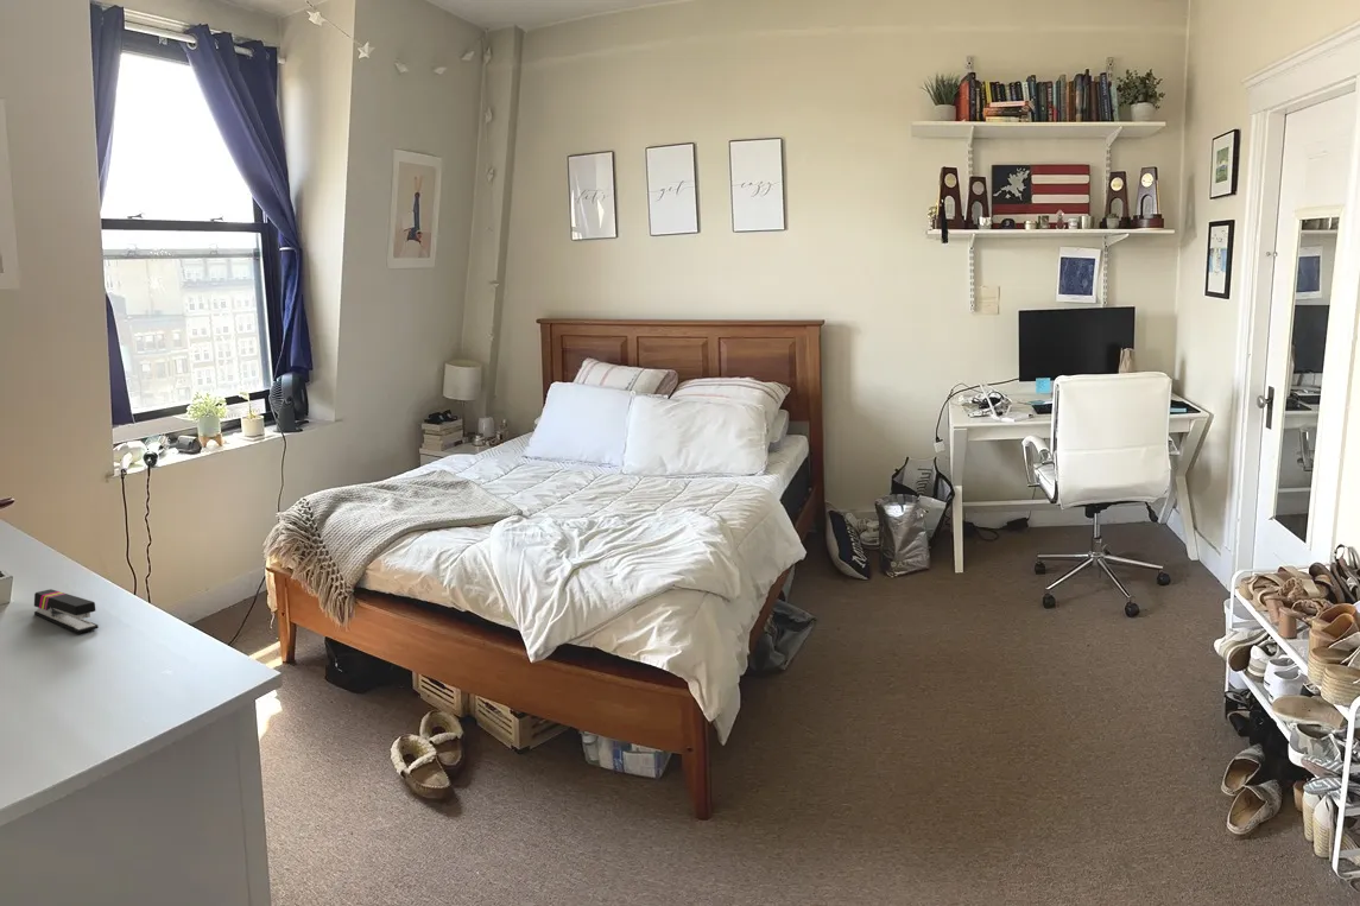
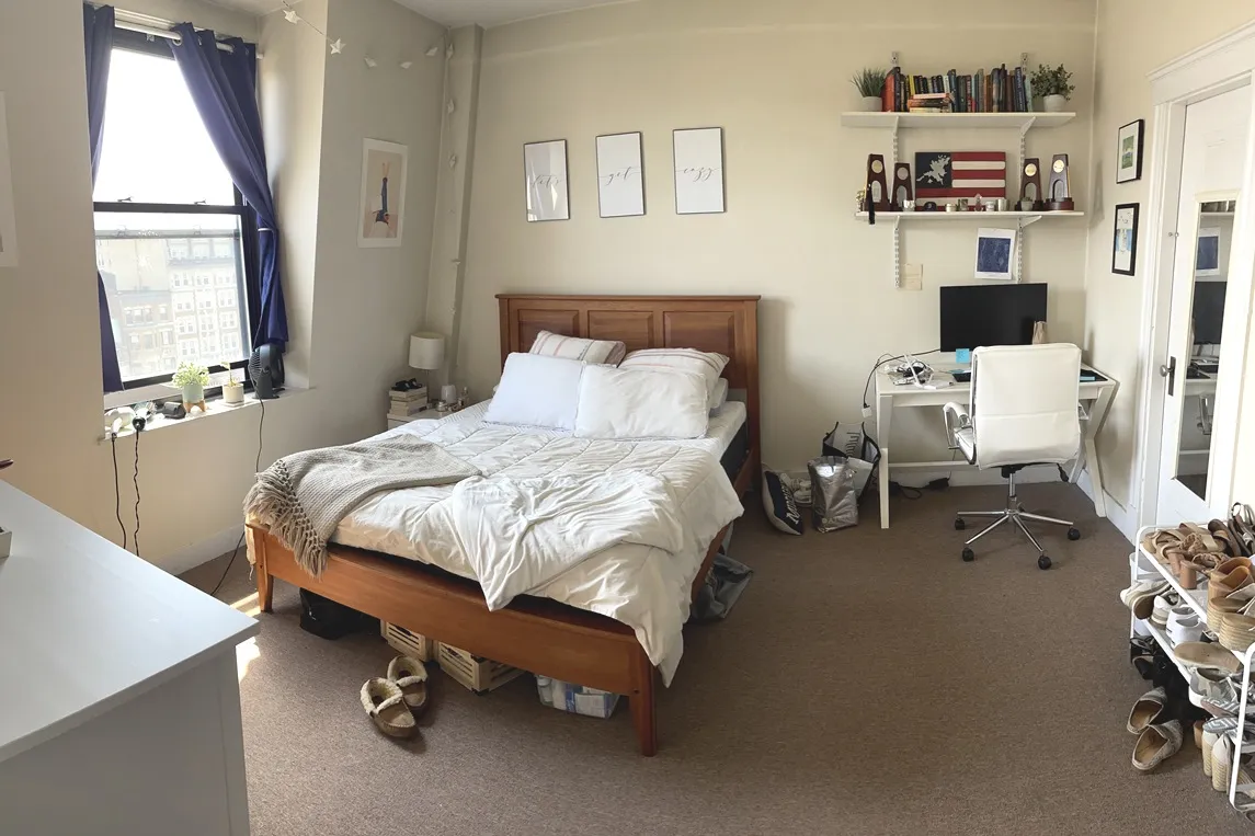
- stapler [33,588,100,634]
